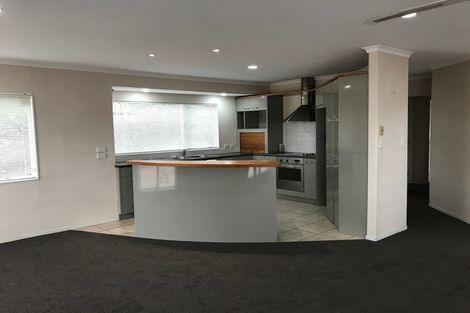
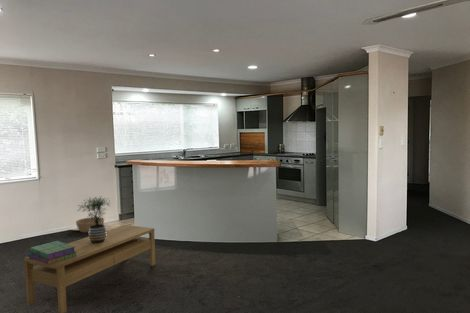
+ basket [75,216,105,234]
+ stack of books [27,240,77,265]
+ potted plant [78,195,111,243]
+ coffee table [23,224,156,313]
